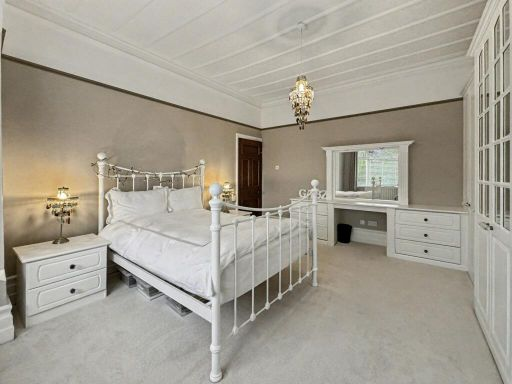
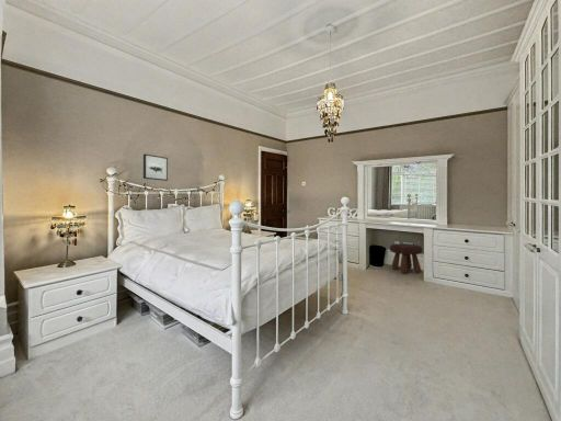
+ wall art [142,152,169,182]
+ footstool [389,242,424,274]
